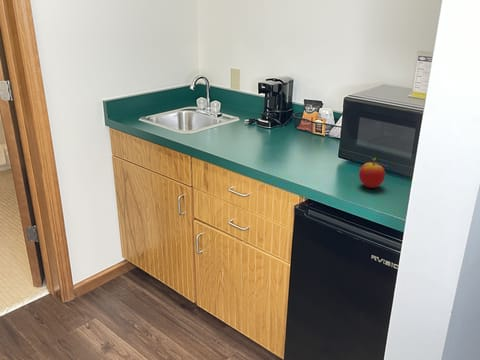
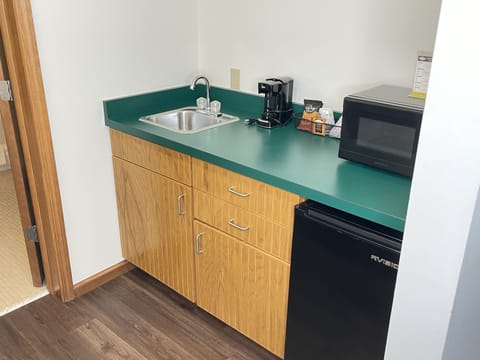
- apple [358,156,386,189]
